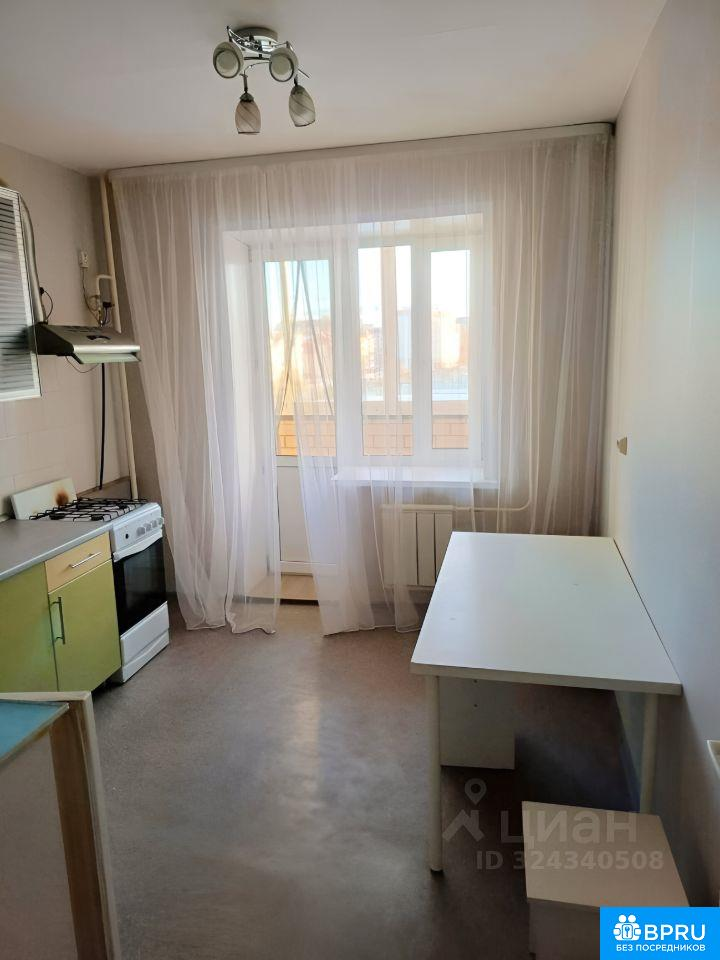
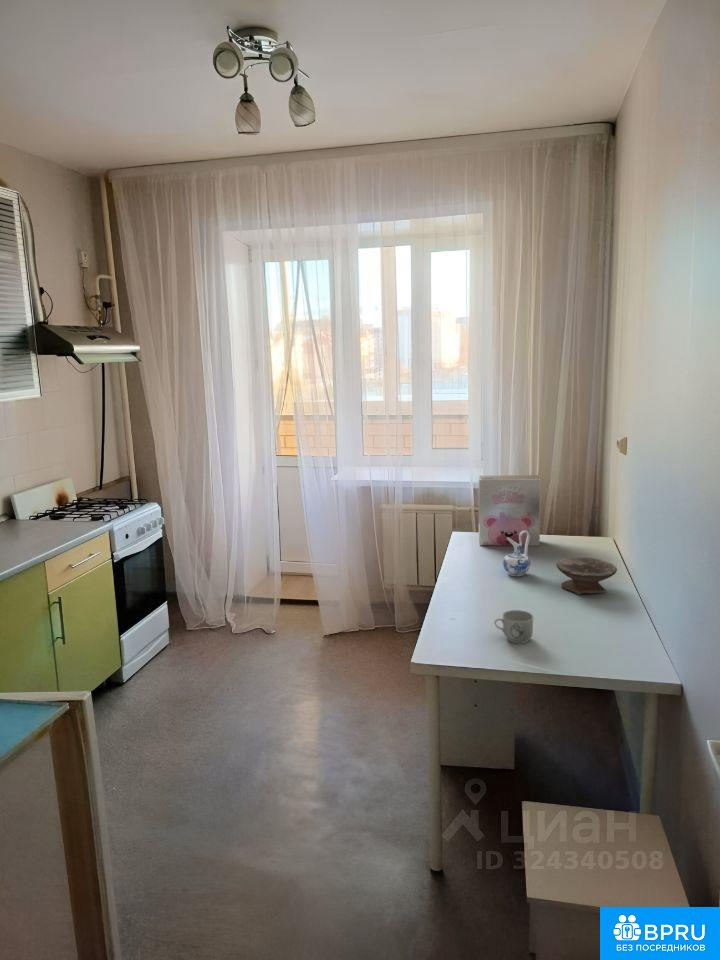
+ ceramic pitcher [502,530,531,577]
+ cereal box [478,474,542,547]
+ bowl [556,556,618,595]
+ mug [493,609,534,644]
